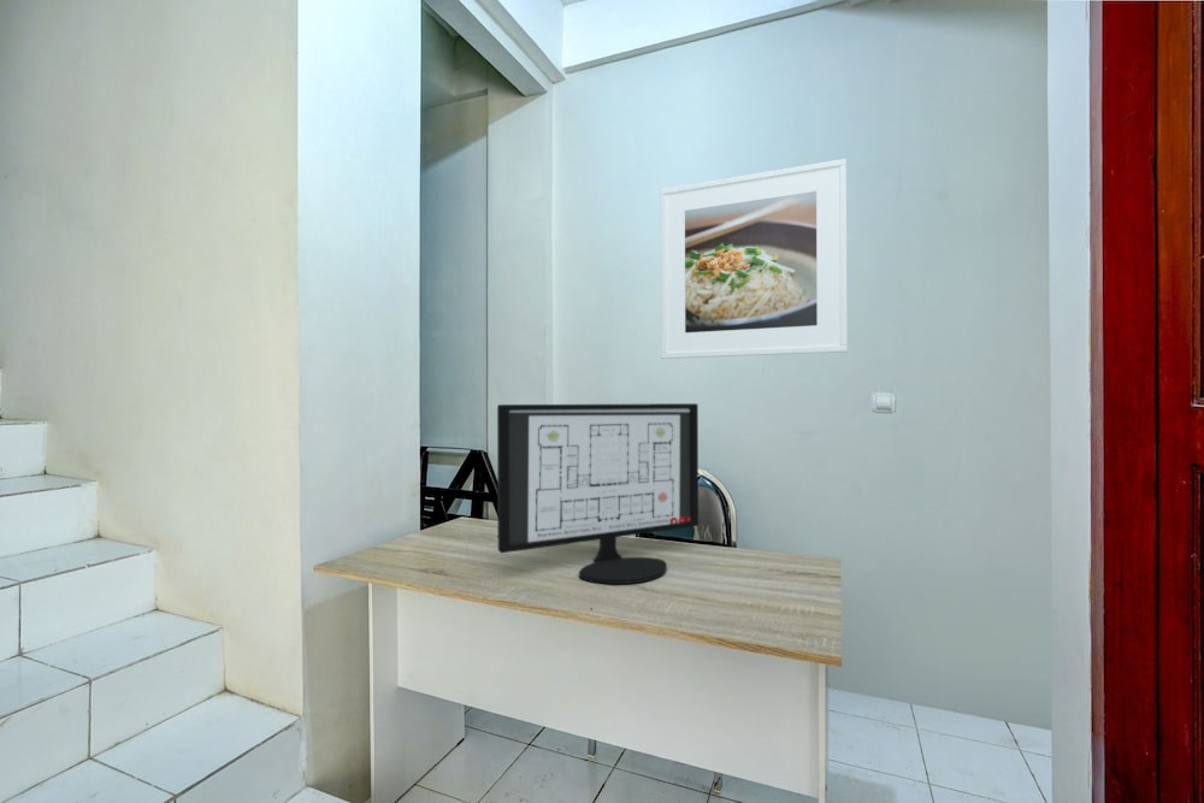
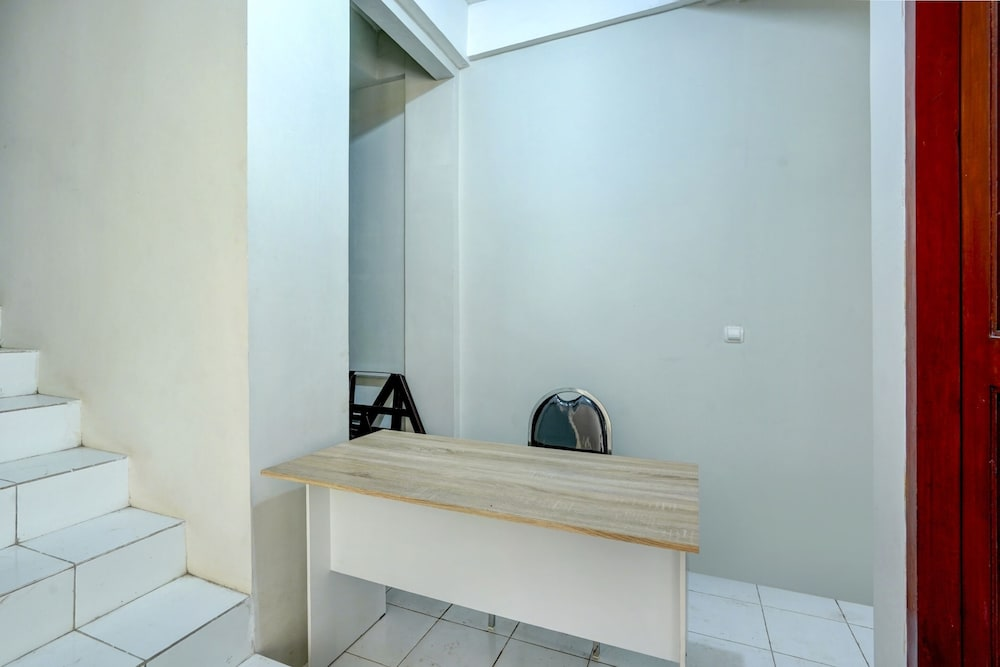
- computer monitor [496,402,700,585]
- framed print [660,158,849,360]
